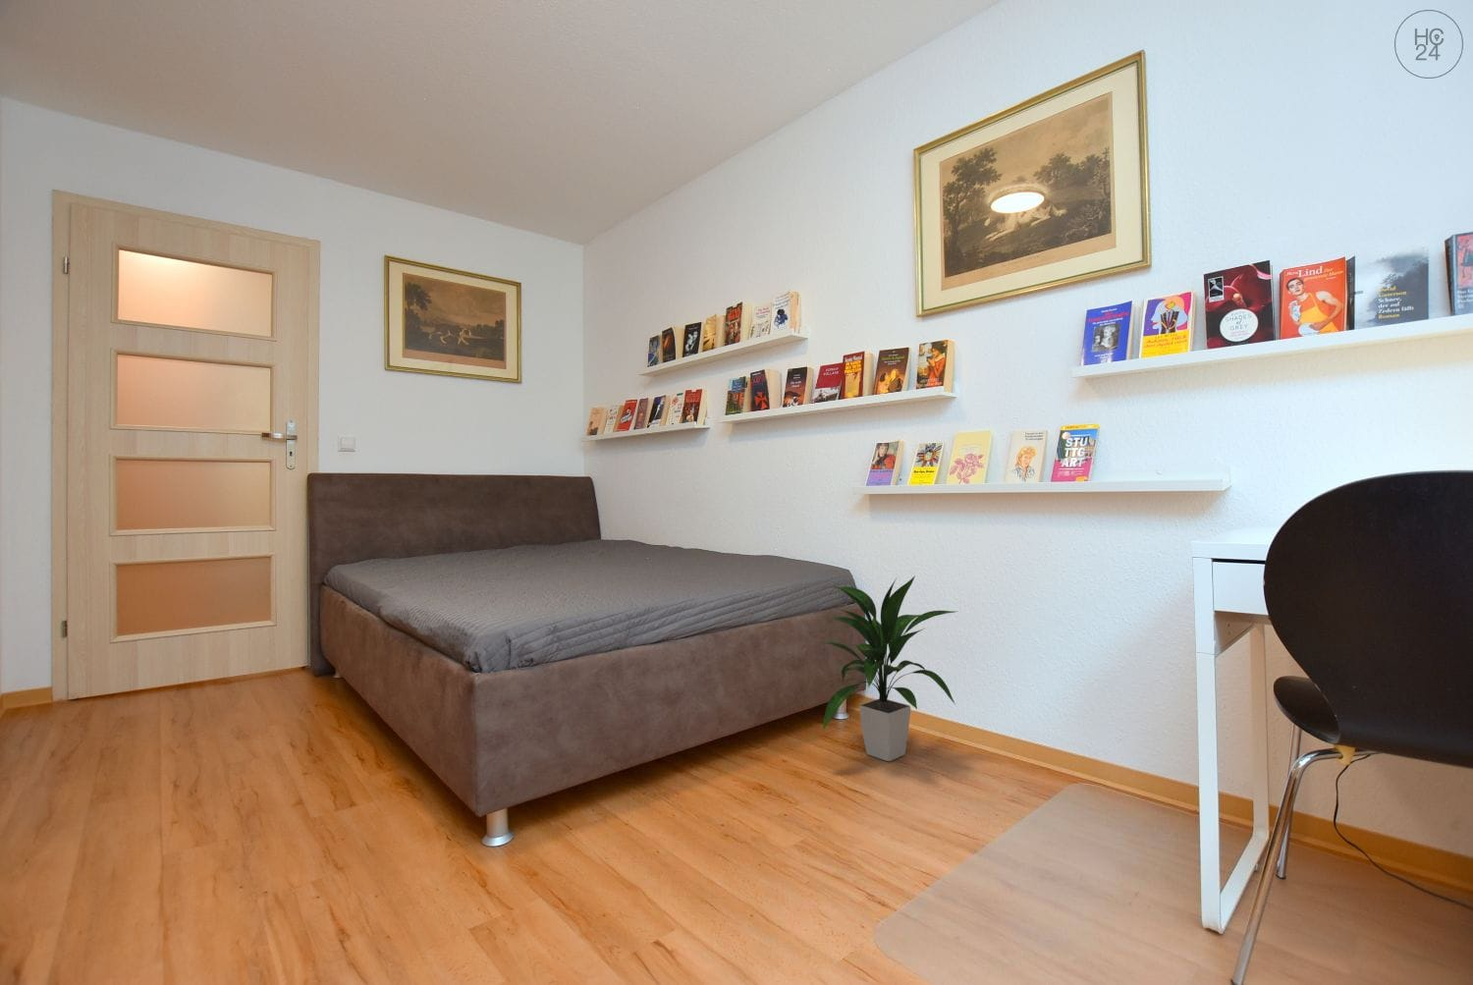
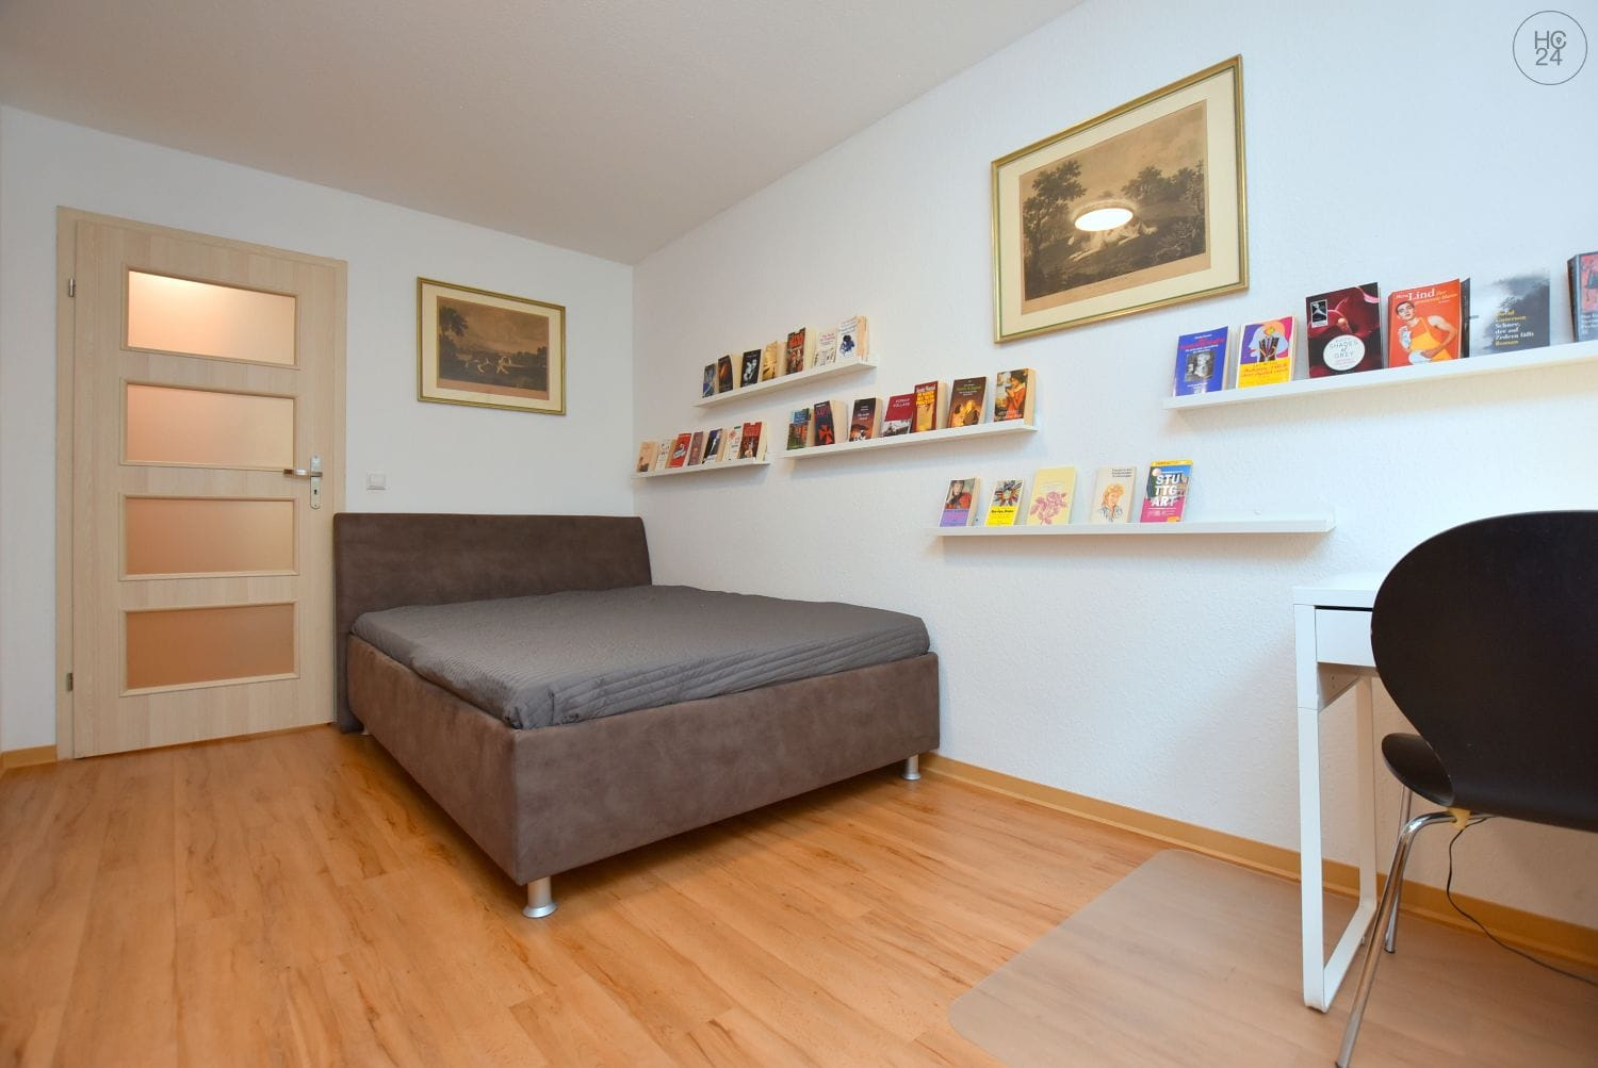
- indoor plant [819,574,961,762]
